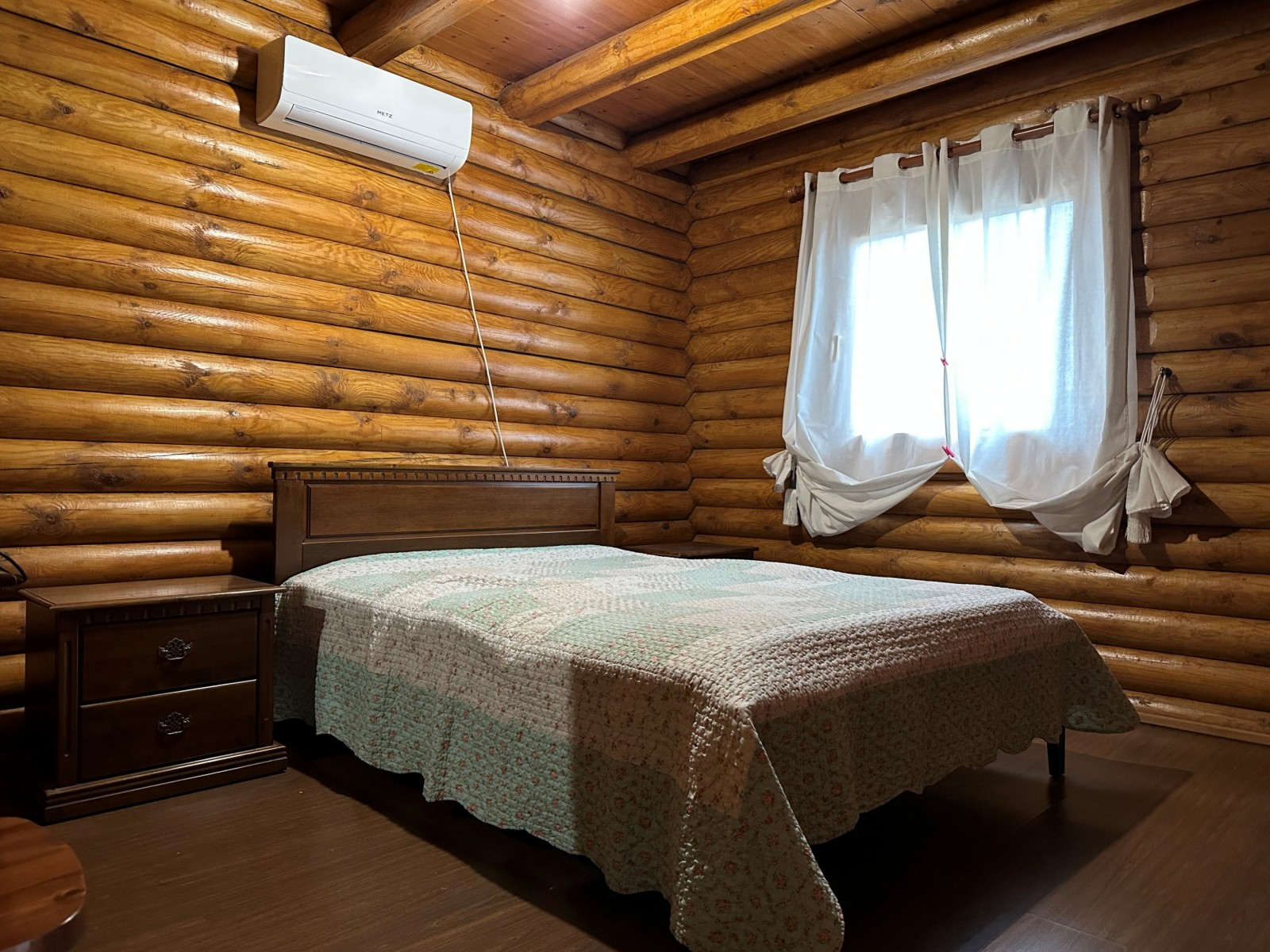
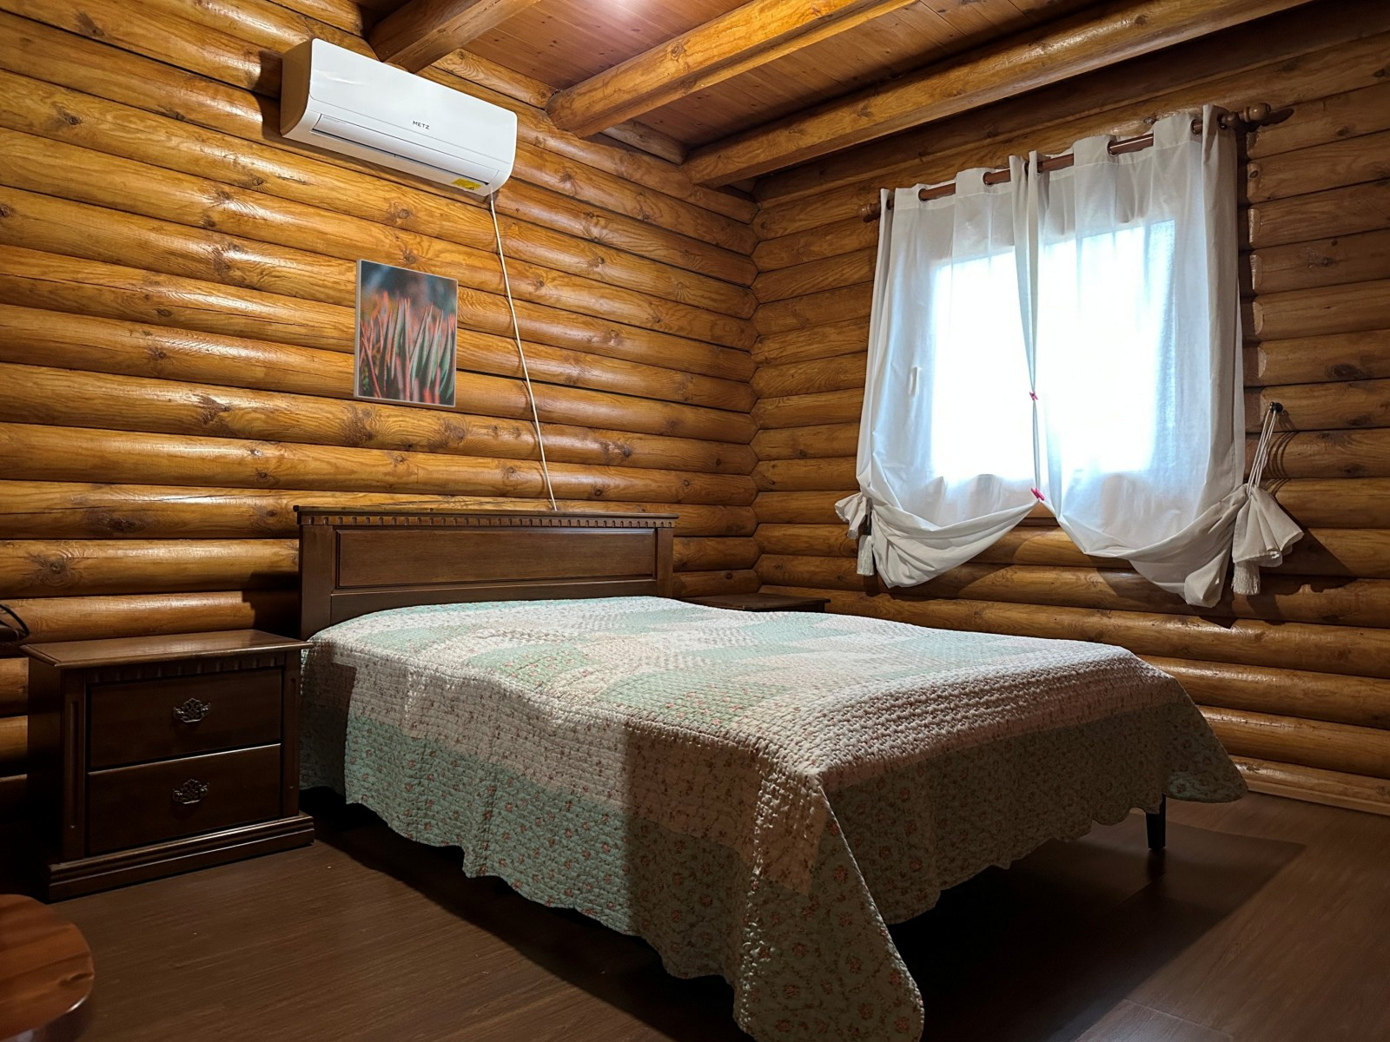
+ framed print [352,258,459,408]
